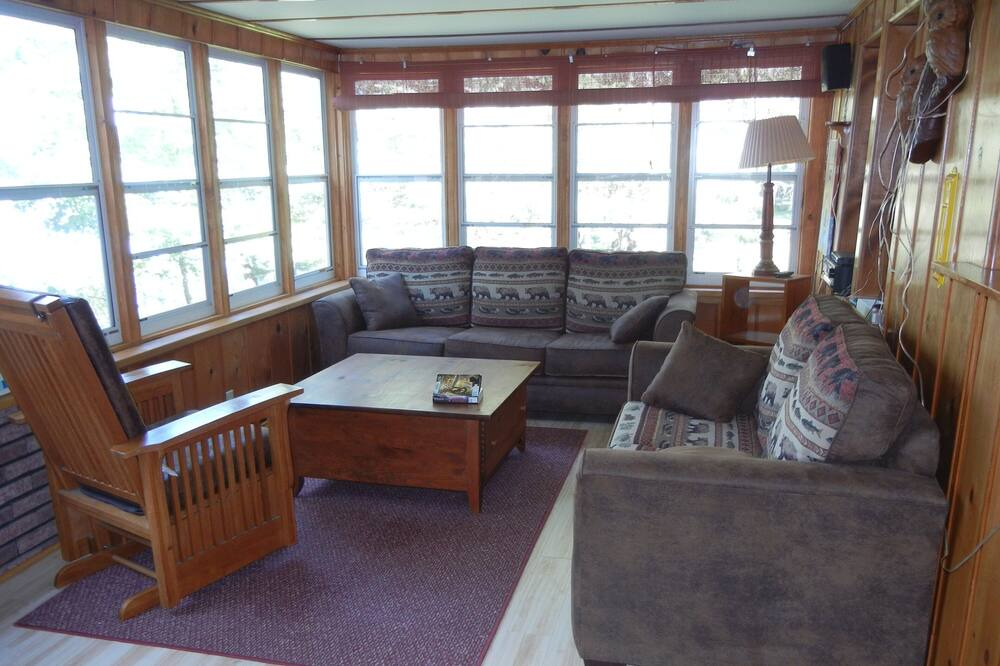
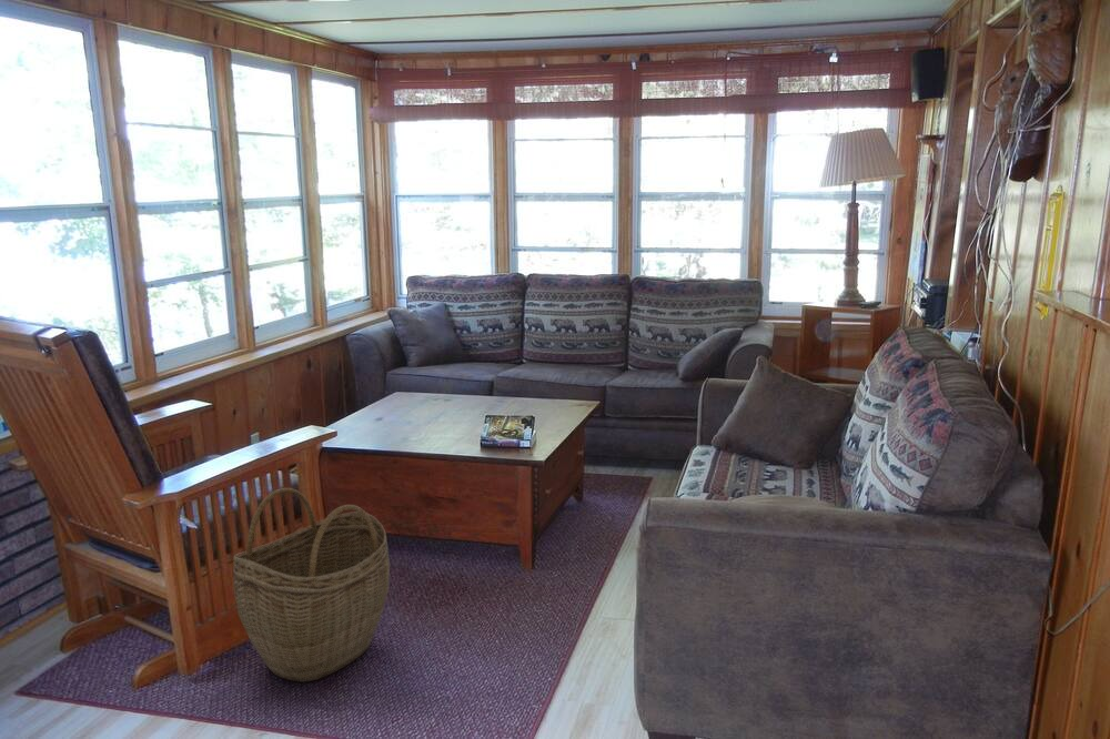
+ woven basket [232,487,391,684]
